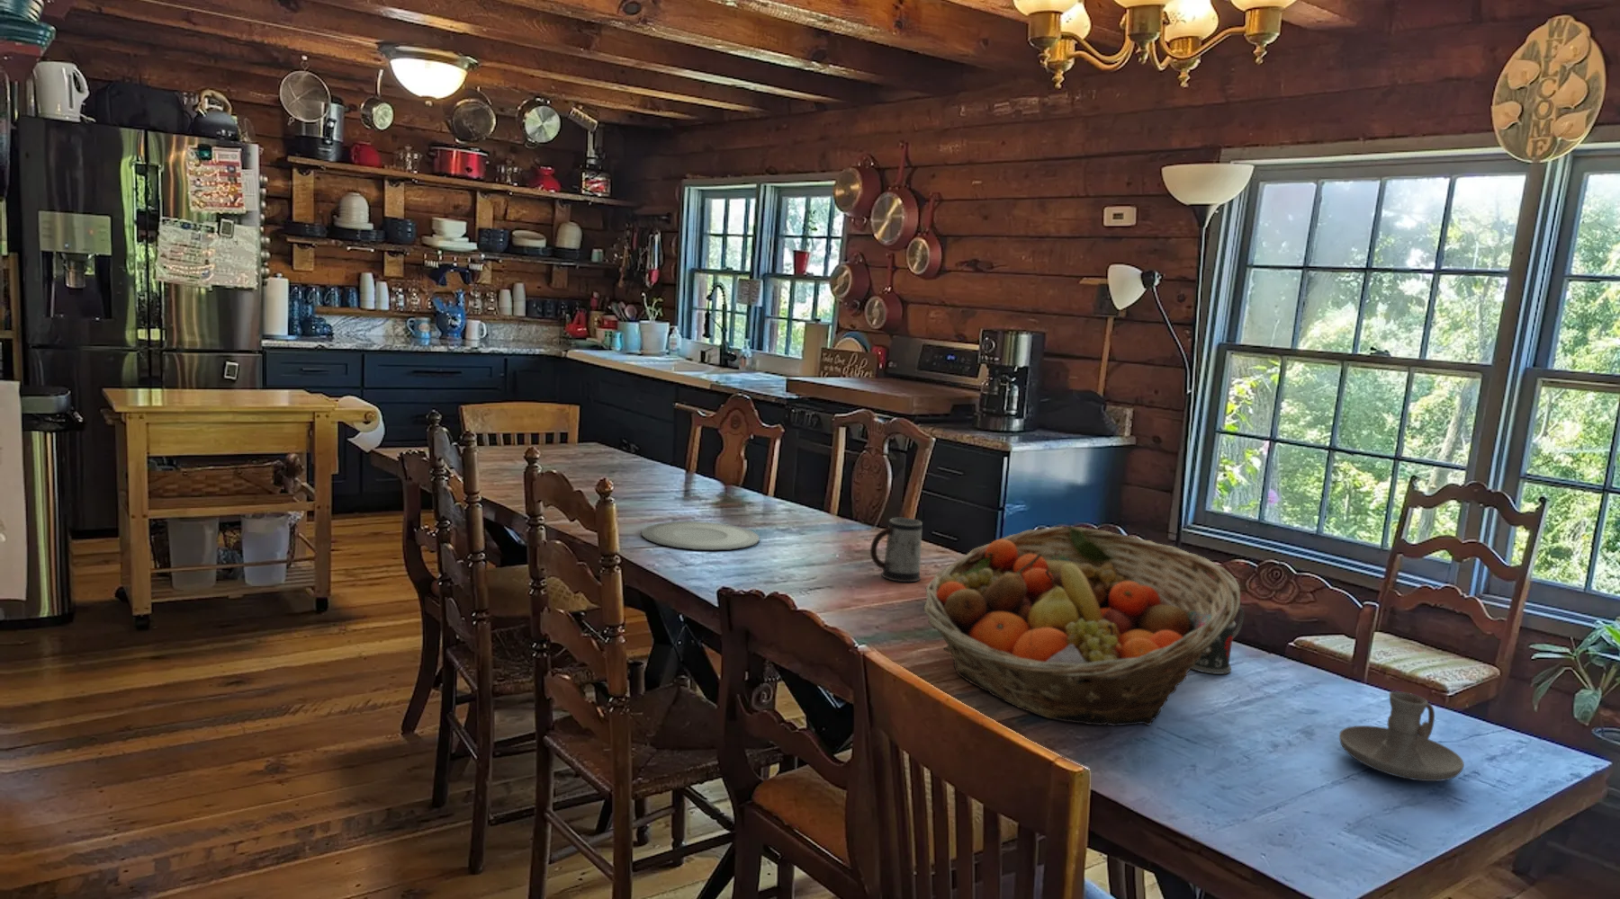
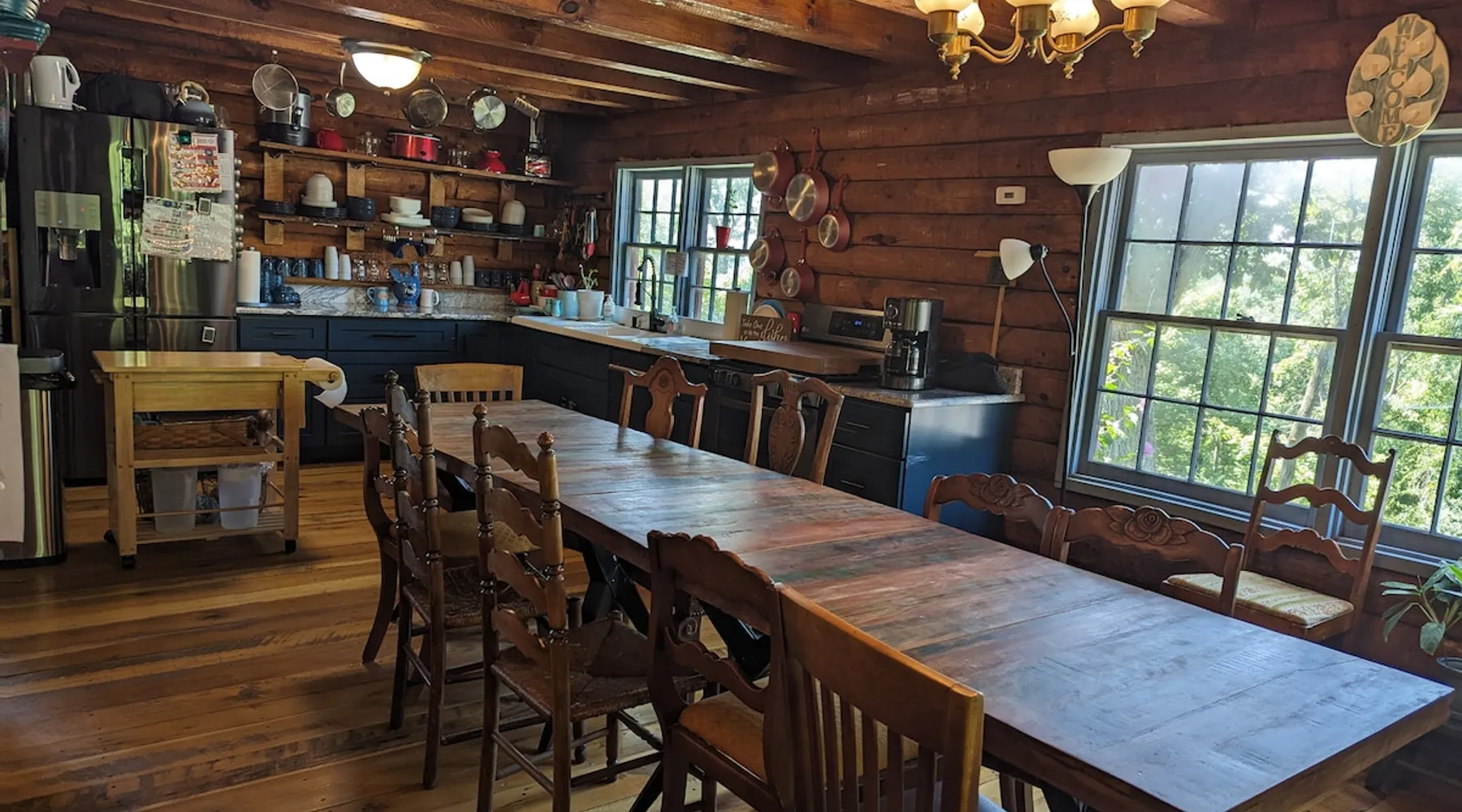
- candle holder [1339,691,1465,782]
- plate [640,520,760,551]
- mug [870,517,923,582]
- fruit basket [923,525,1241,727]
- mug [1191,607,1244,675]
